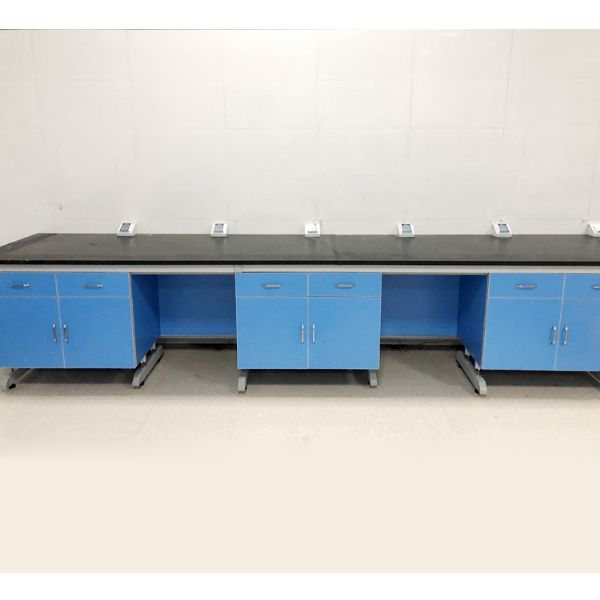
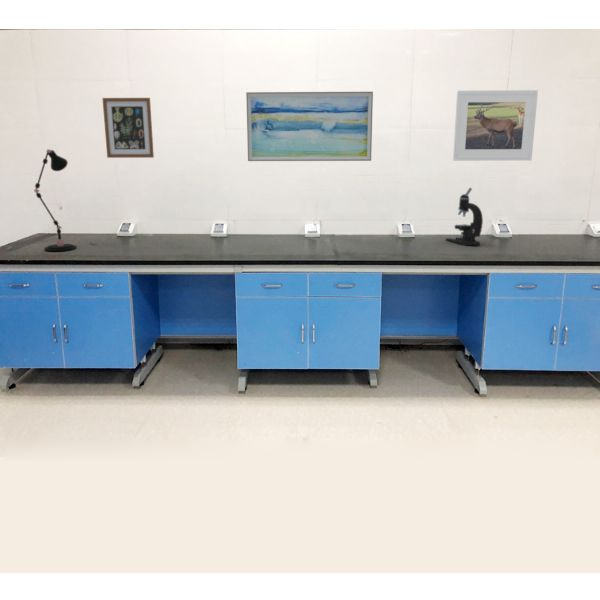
+ desk lamp [33,148,77,252]
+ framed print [452,89,539,162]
+ wall art [245,91,374,162]
+ wall art [101,97,155,159]
+ microscope [445,187,484,246]
